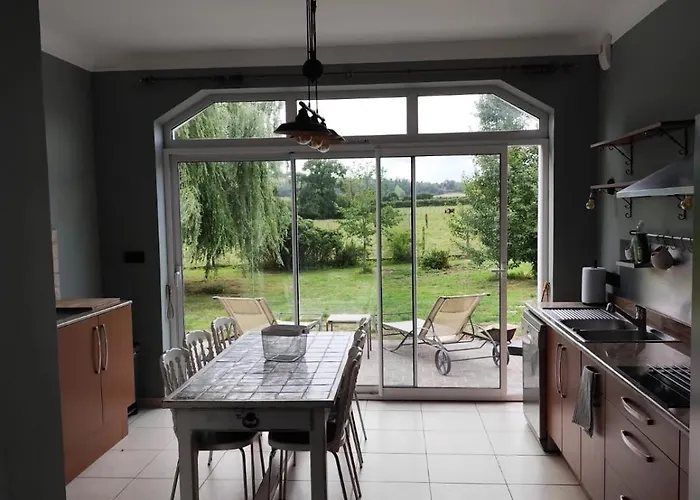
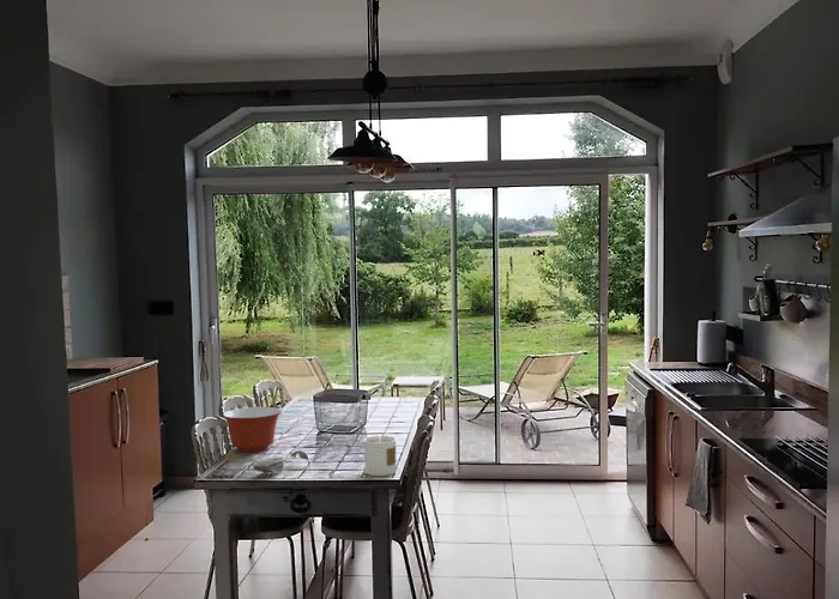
+ mixing bowl [222,406,283,453]
+ candle [363,435,397,477]
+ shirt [252,449,310,473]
